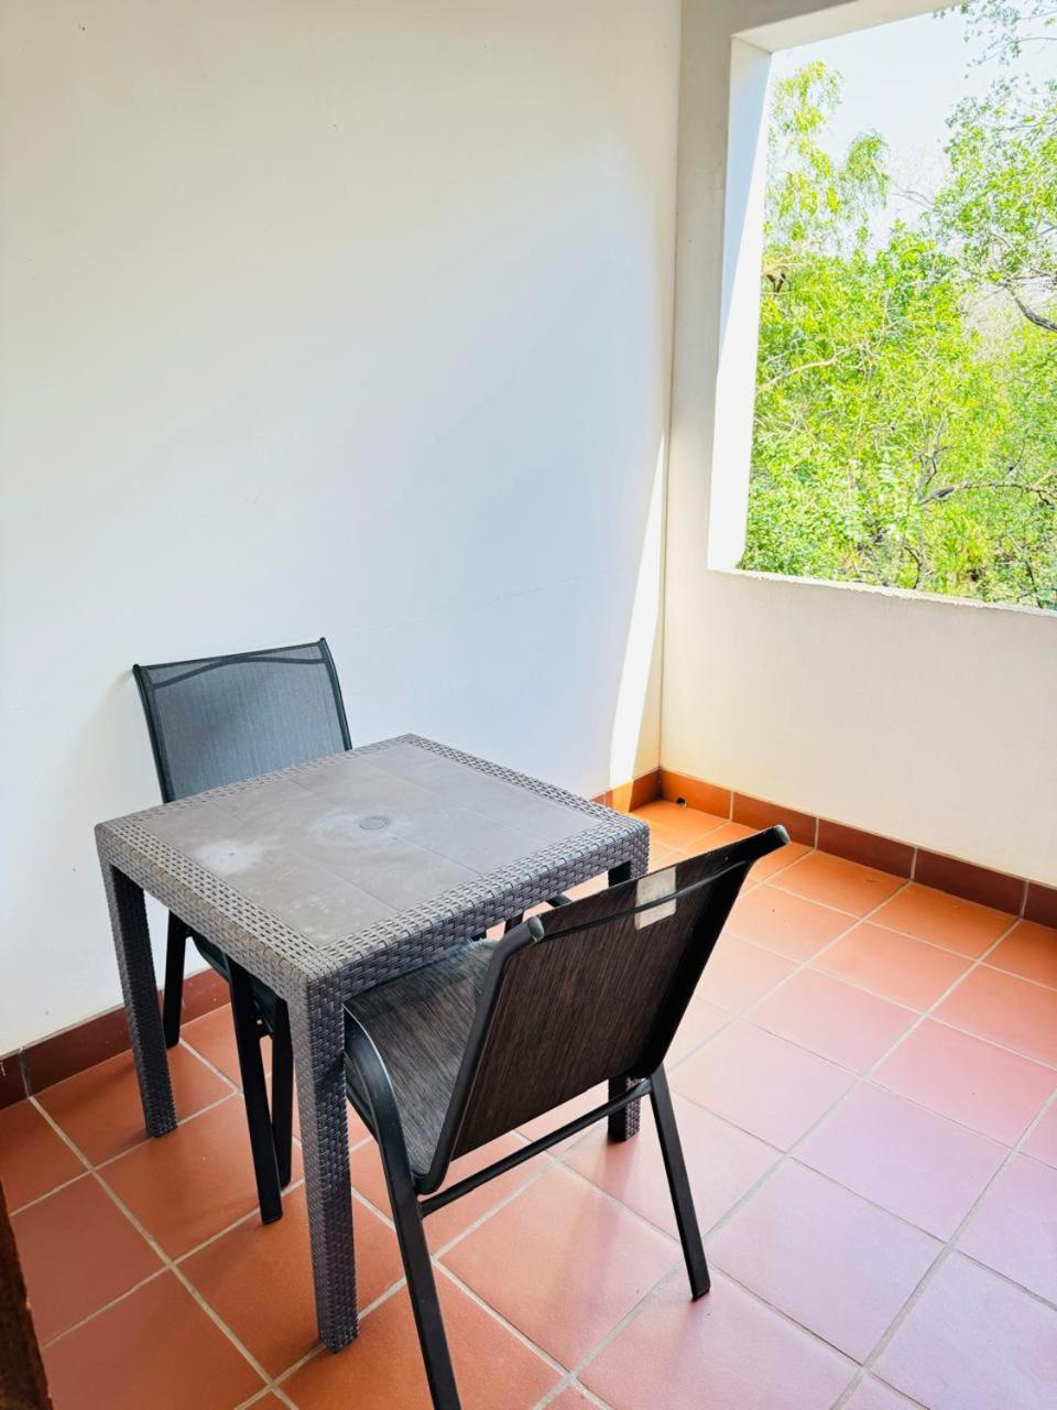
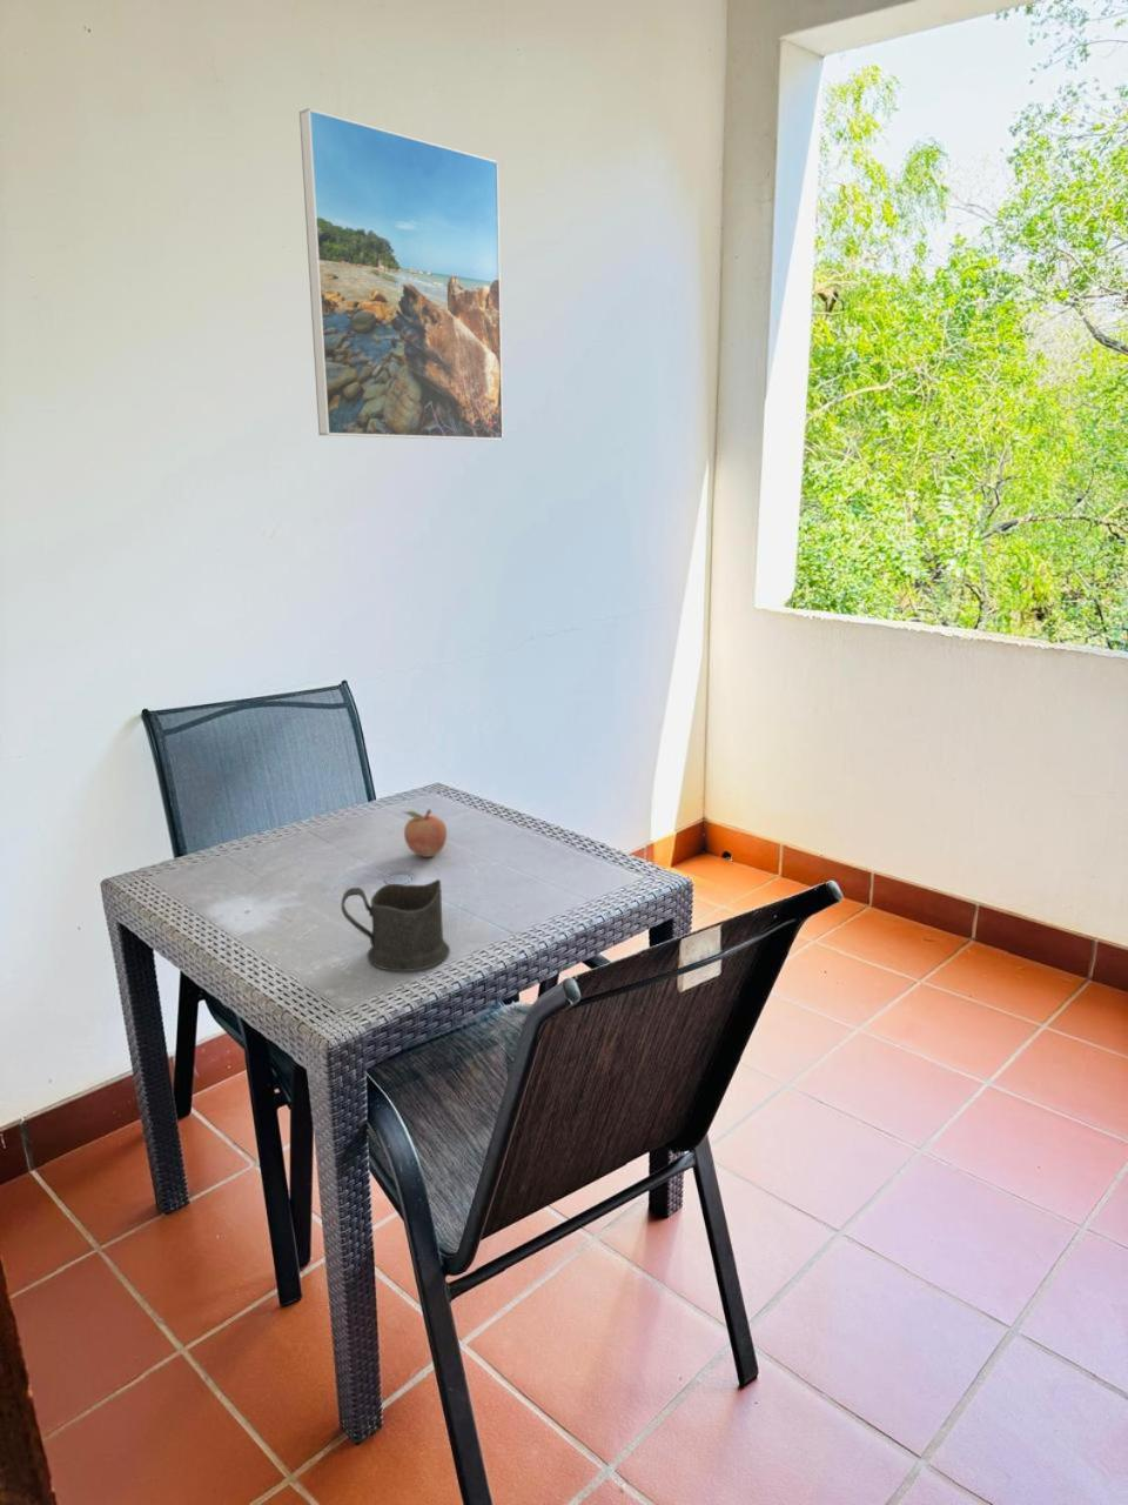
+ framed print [299,107,504,441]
+ fruit [402,808,448,858]
+ cup [341,878,451,973]
